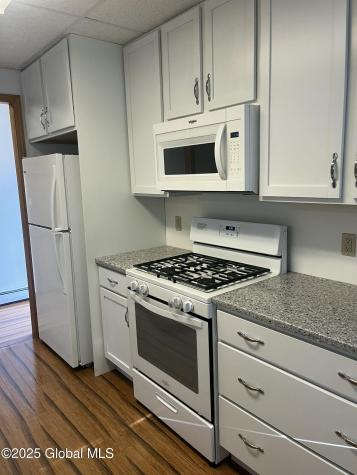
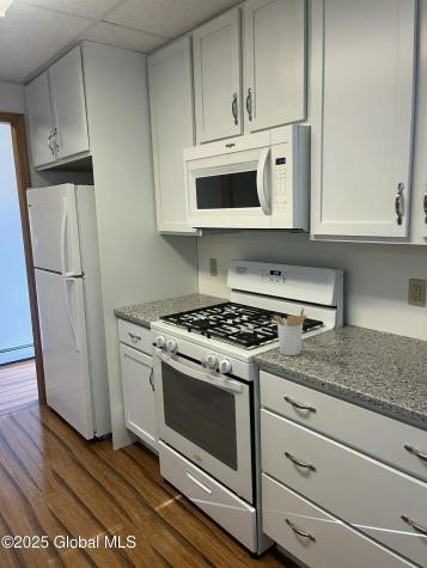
+ utensil holder [273,306,309,356]
